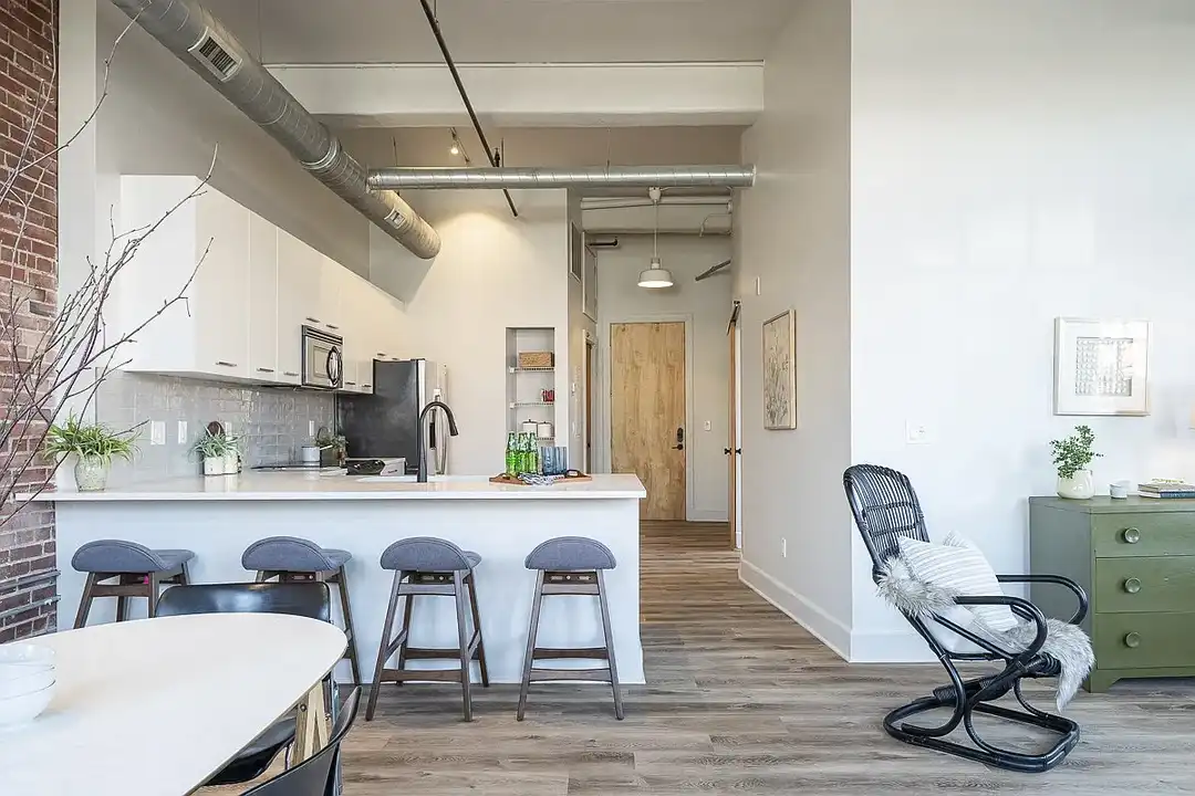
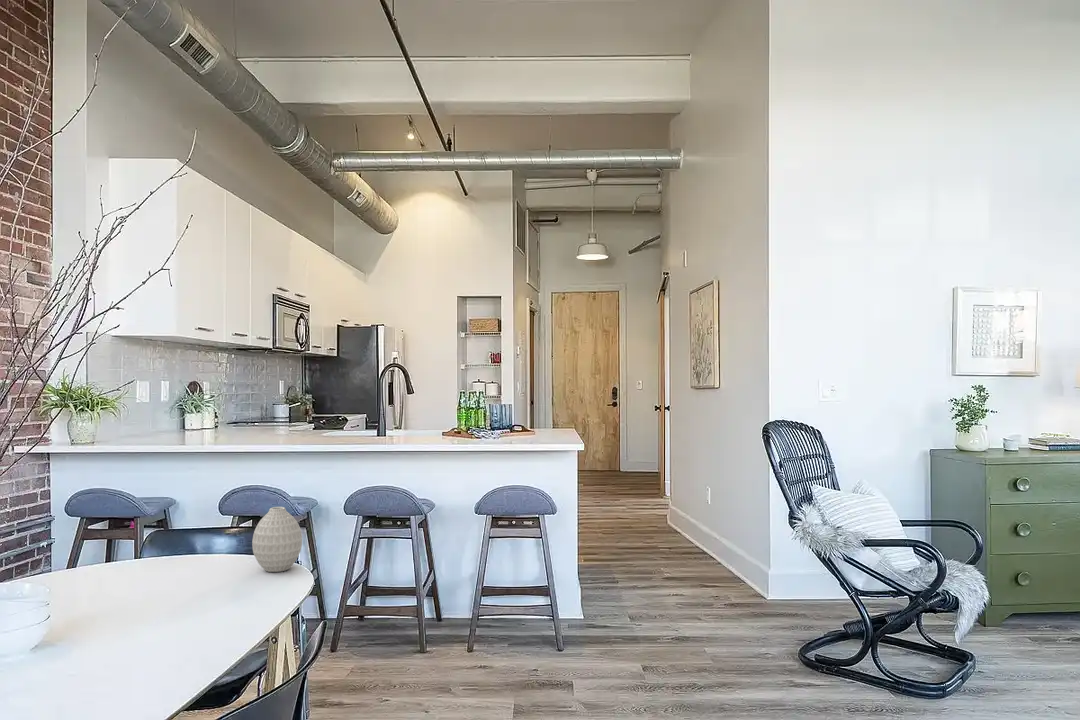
+ vase [251,506,303,573]
